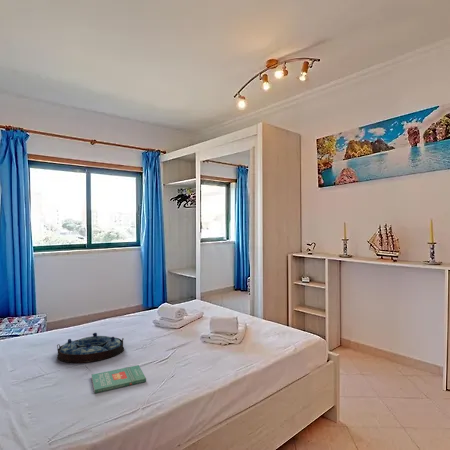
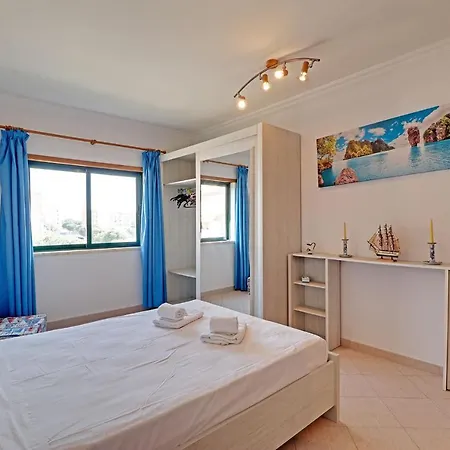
- serving tray [56,332,125,364]
- book [91,364,147,394]
